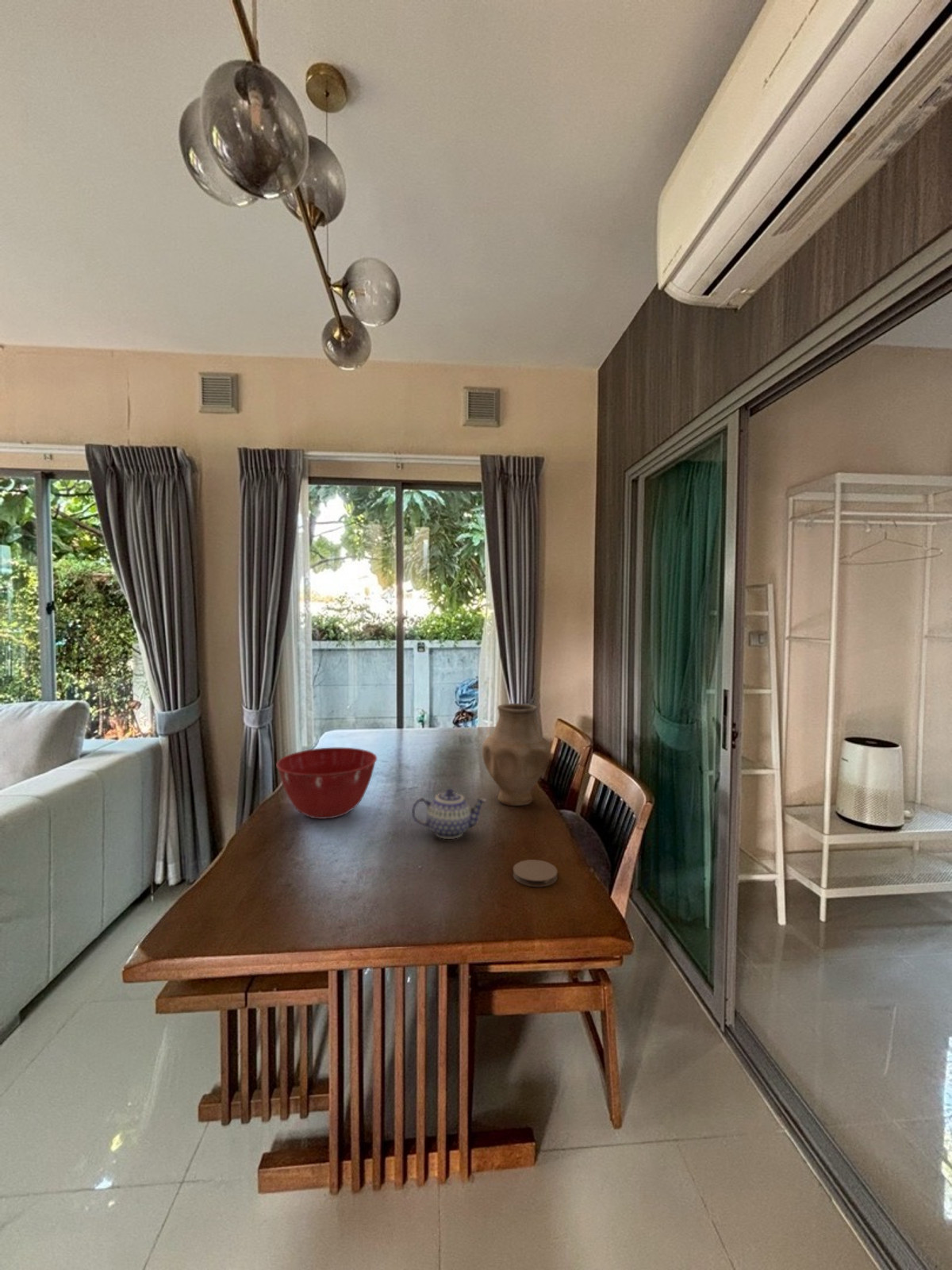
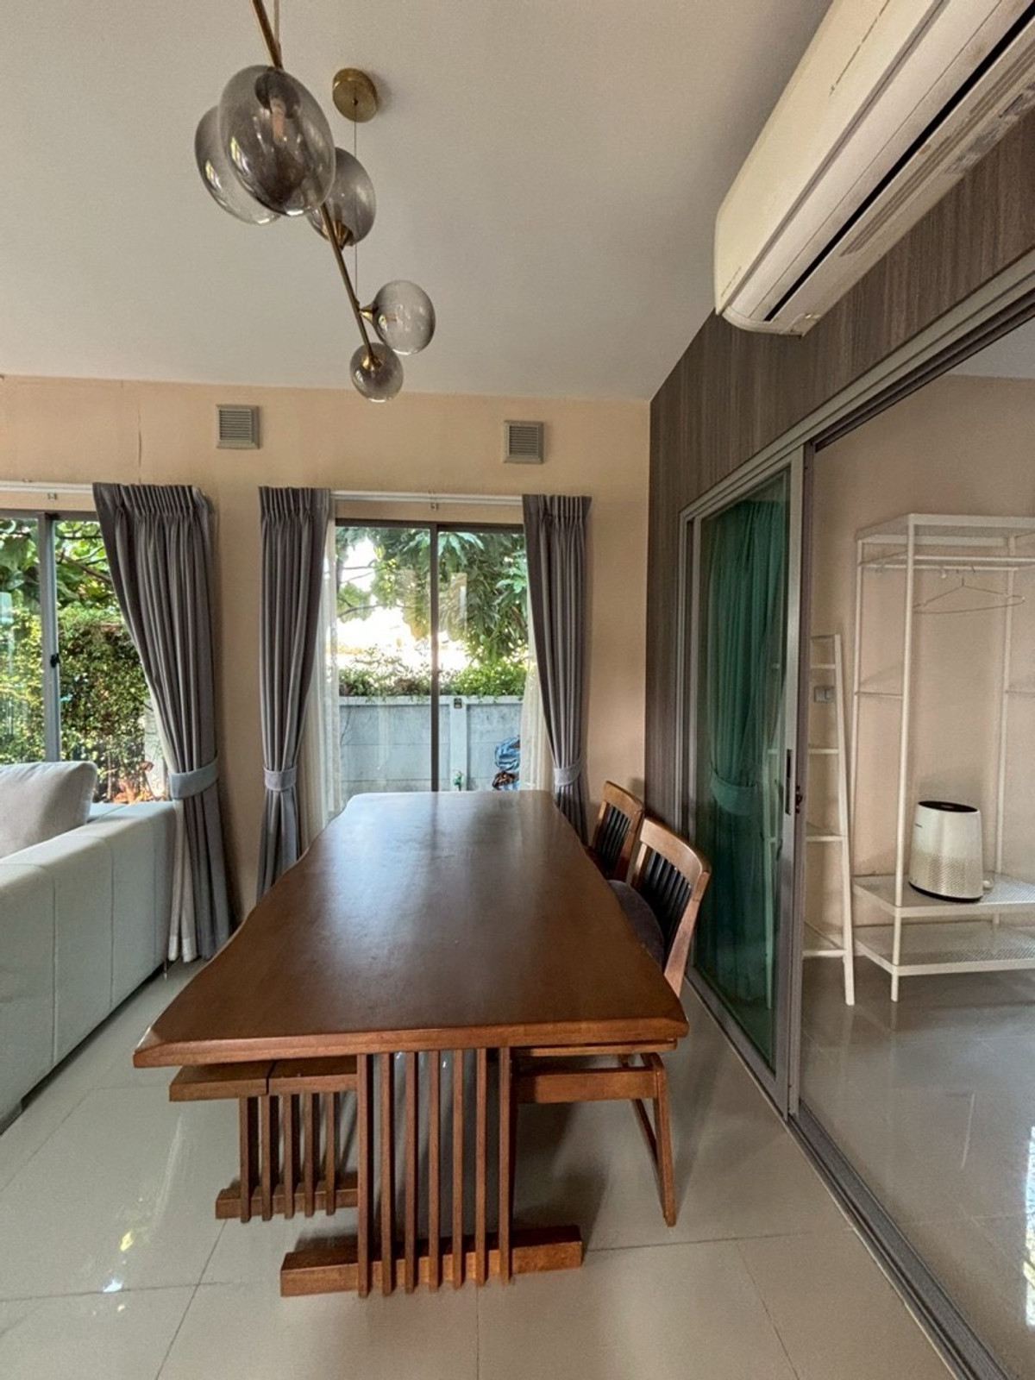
- vase [482,702,551,806]
- mixing bowl [275,747,378,820]
- teapot [411,788,487,840]
- coaster [512,859,558,887]
